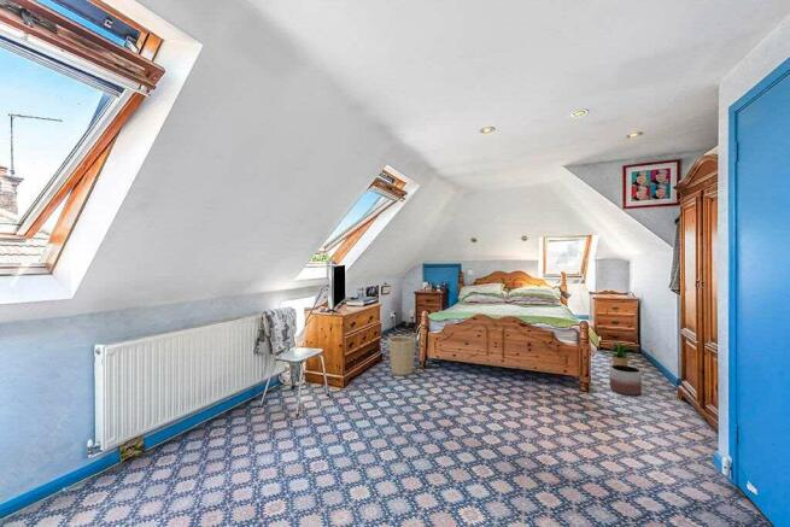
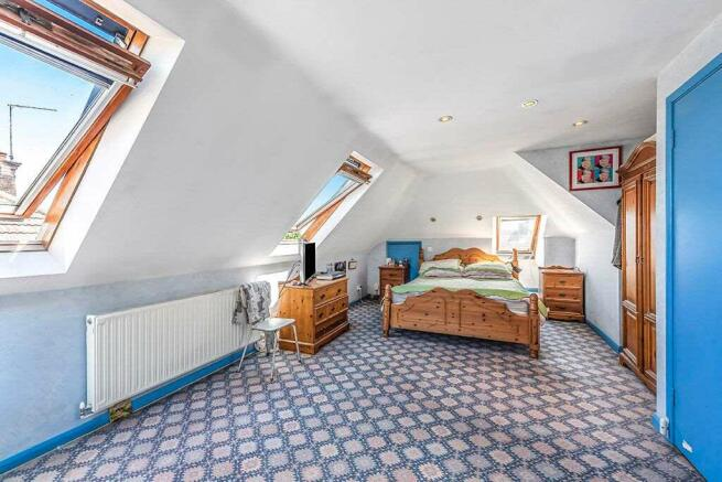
- planter [609,364,643,397]
- potted plant [609,342,637,365]
- basket [387,332,417,376]
